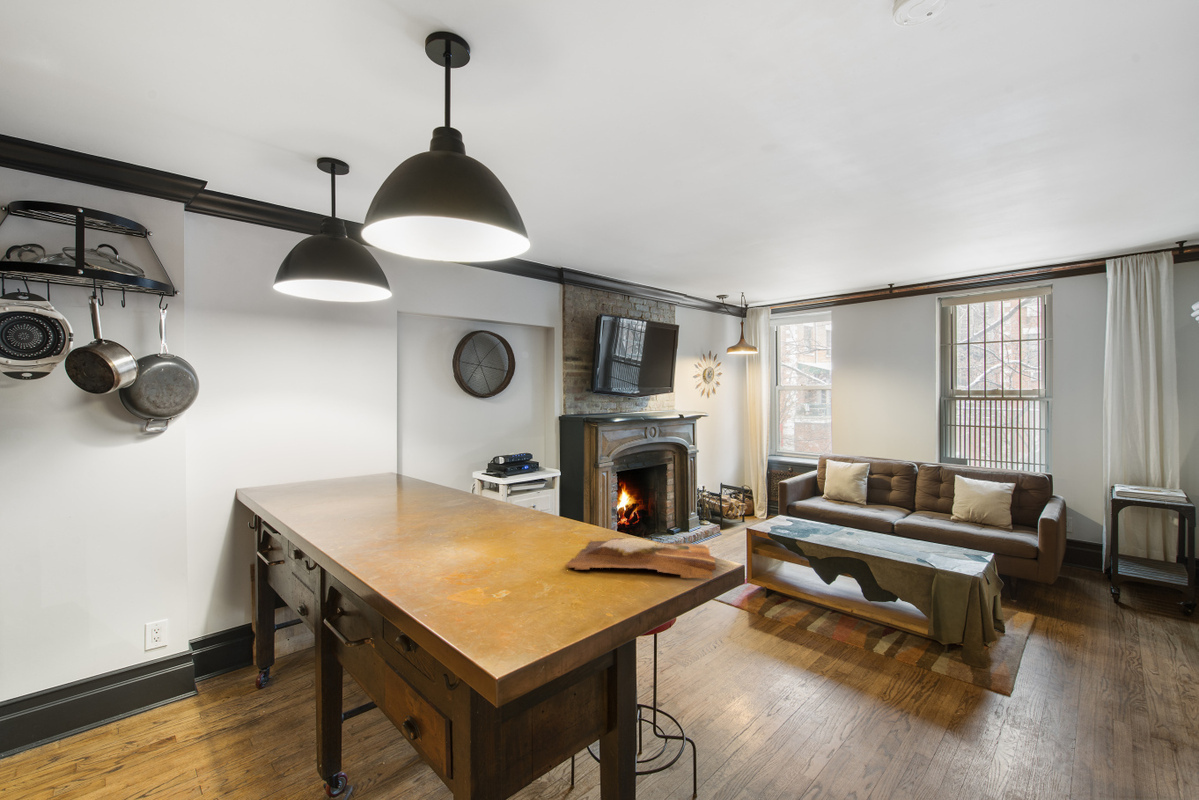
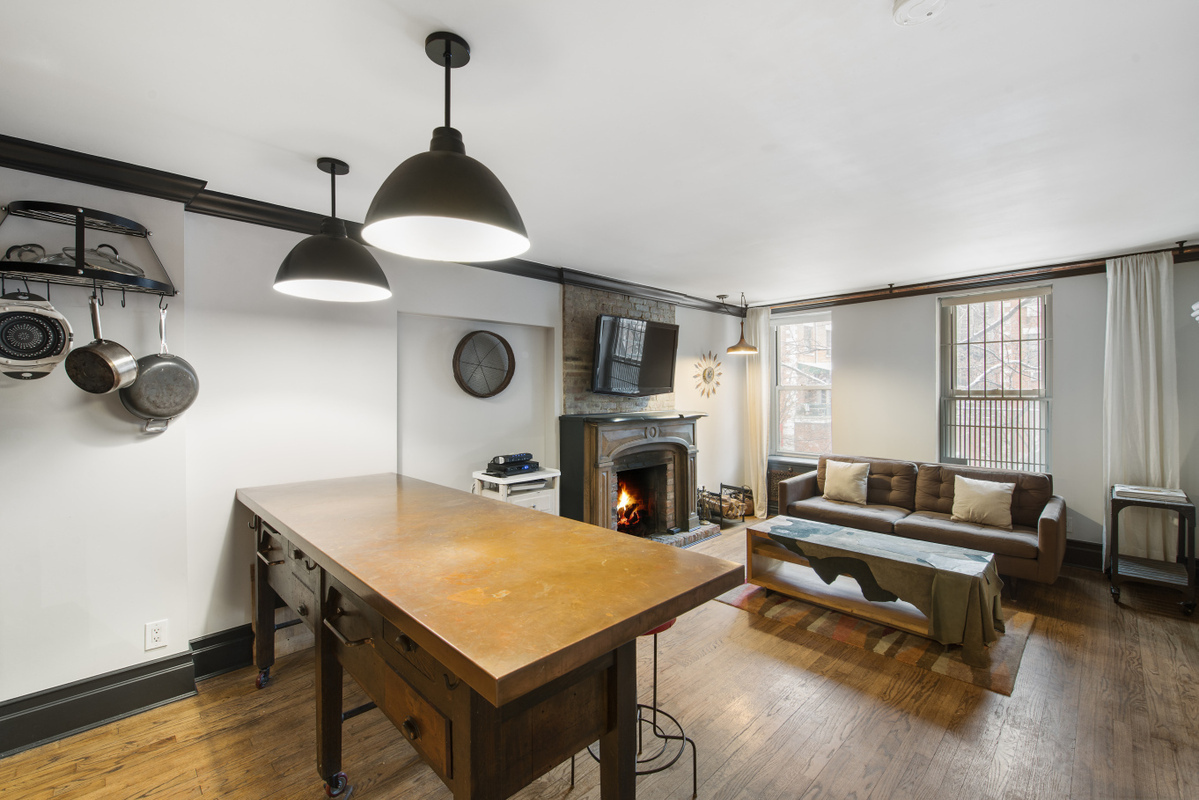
- cutting board [564,537,717,580]
